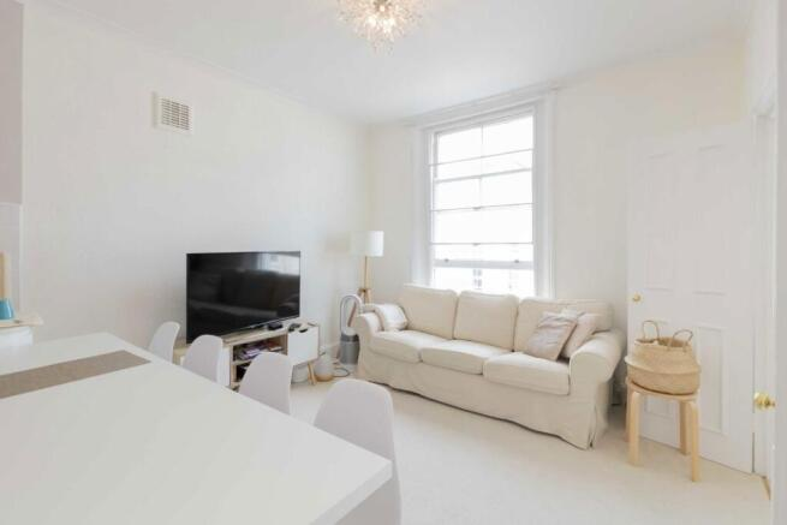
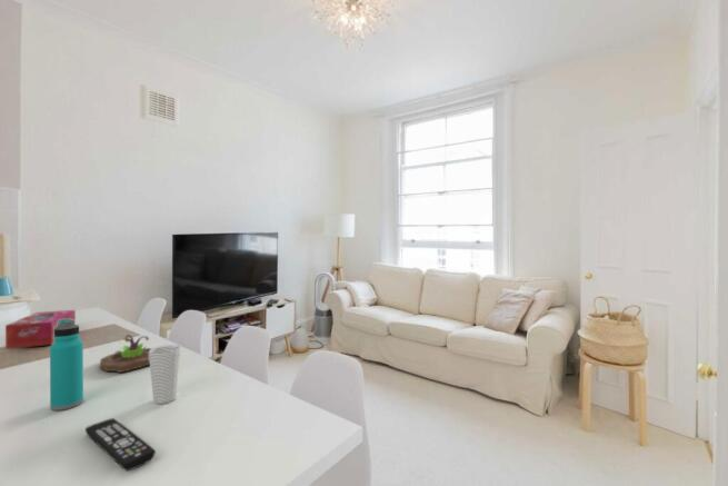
+ cup [149,344,181,405]
+ remote control [84,417,157,472]
+ succulent planter [99,334,153,374]
+ water bottle [49,319,84,411]
+ tissue box [4,309,77,350]
